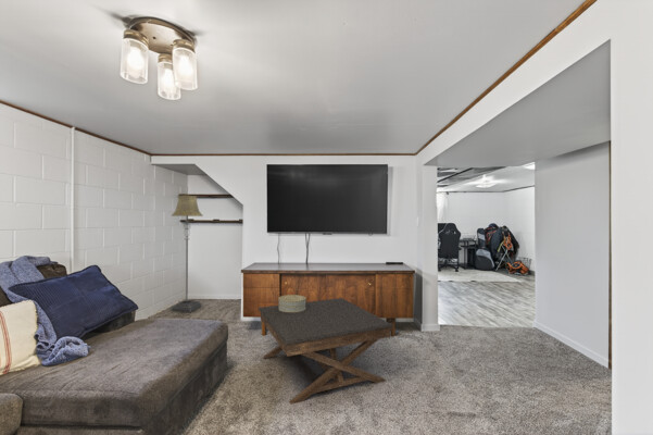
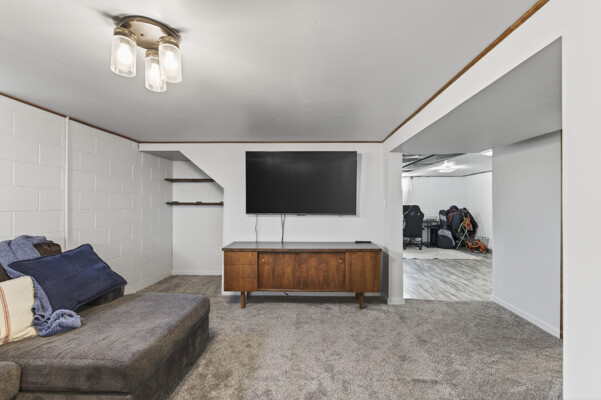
- floor lamp [169,195,204,313]
- decorative box [277,294,307,312]
- coffee table [258,297,395,406]
